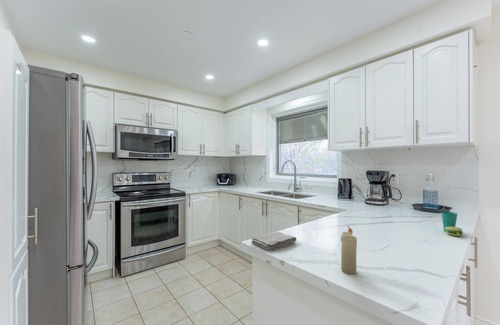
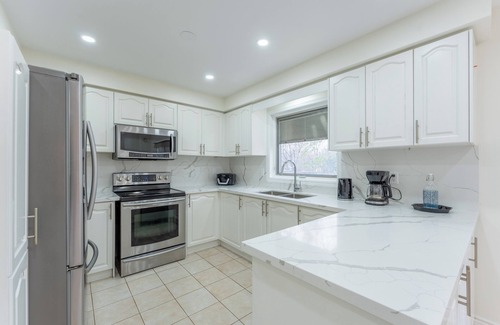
- washcloth [251,231,297,251]
- cup [440,211,464,237]
- candle [340,225,358,275]
